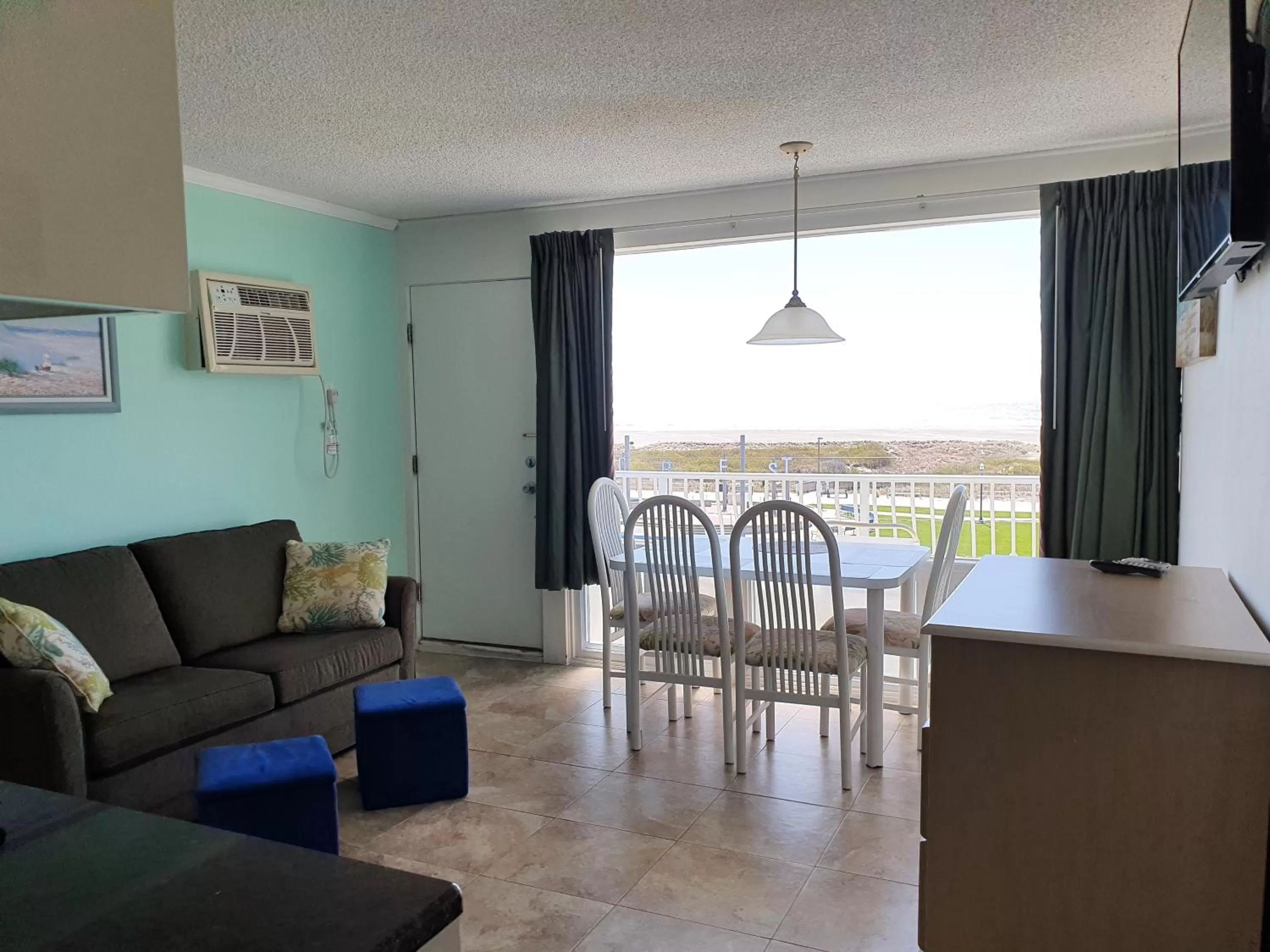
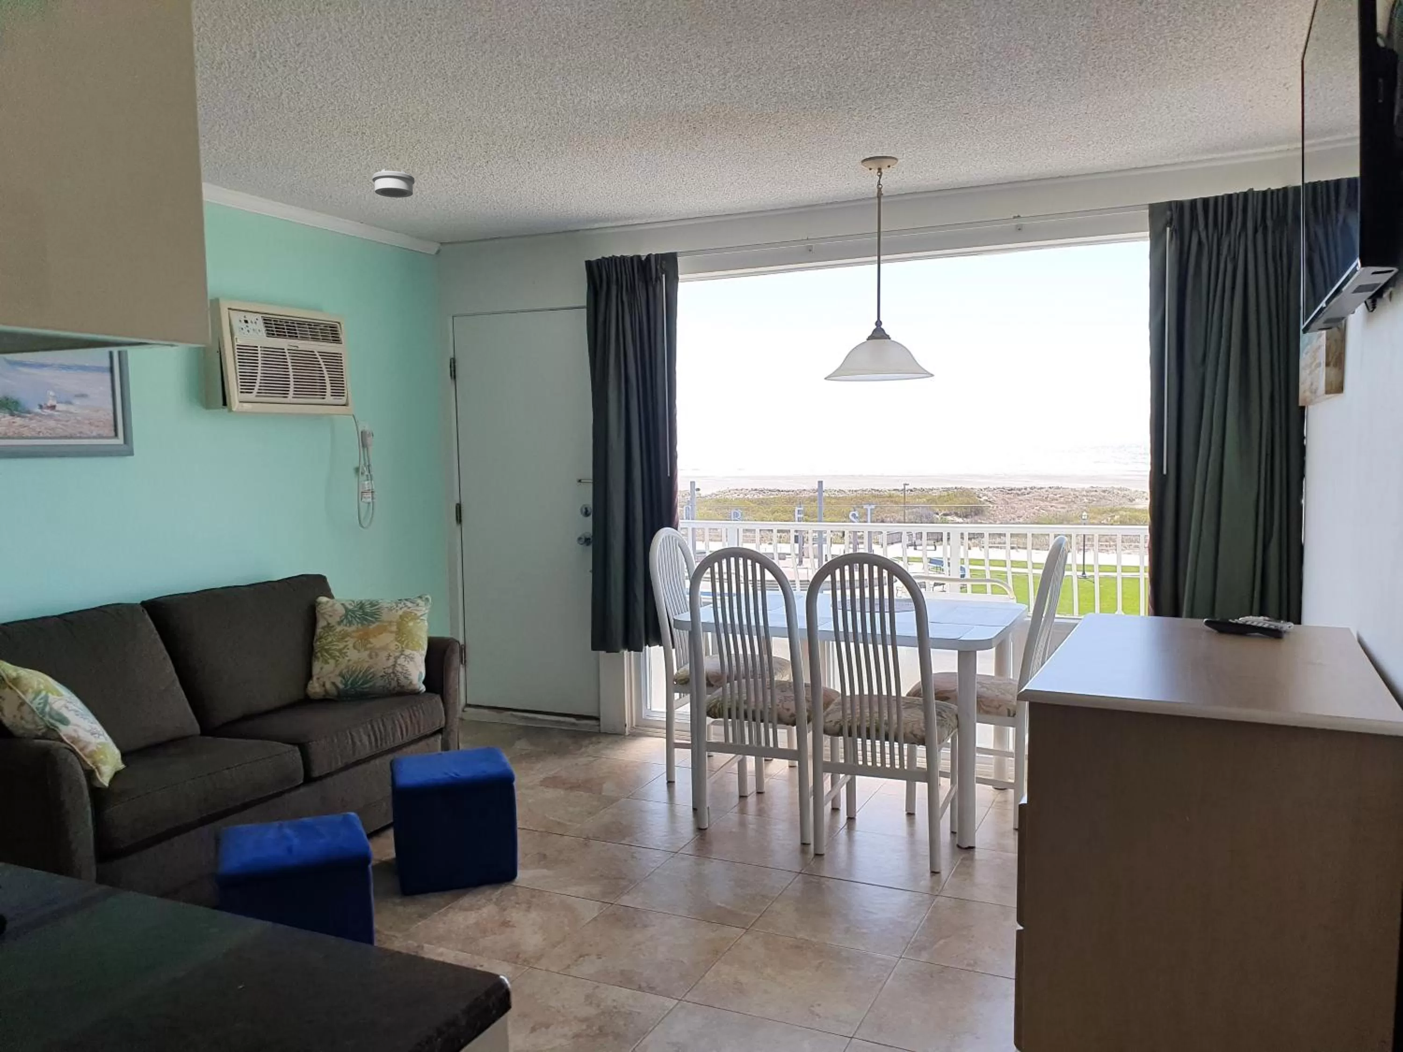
+ smoke detector [372,168,414,198]
